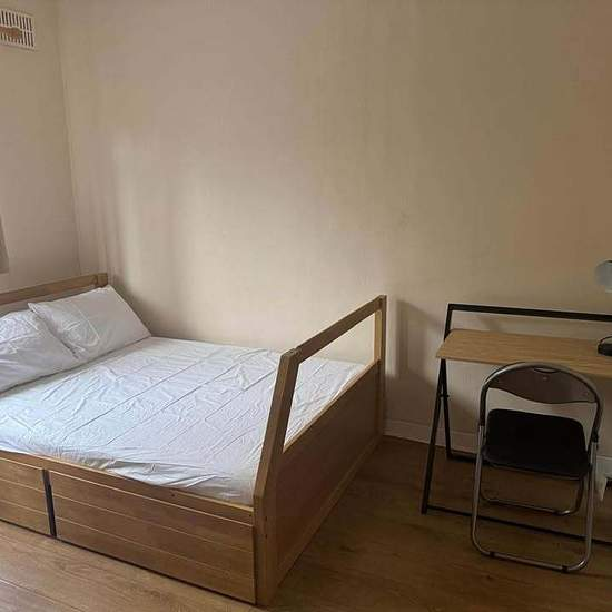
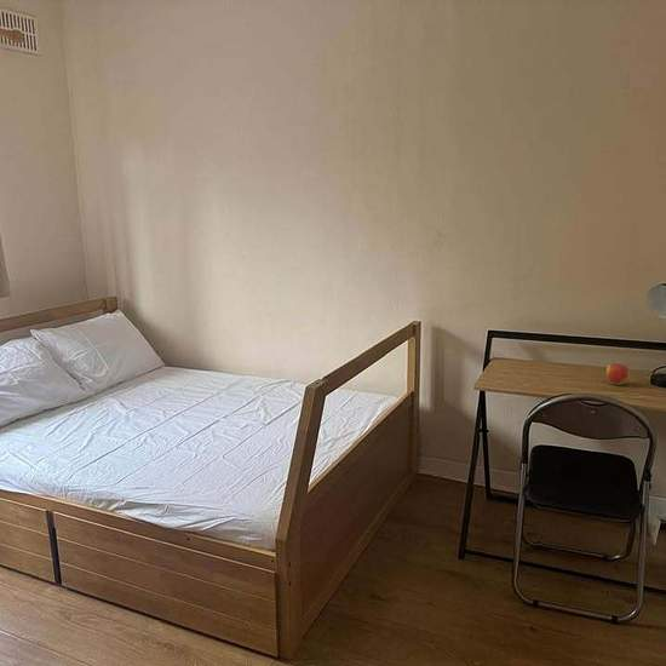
+ apple [605,361,631,386]
